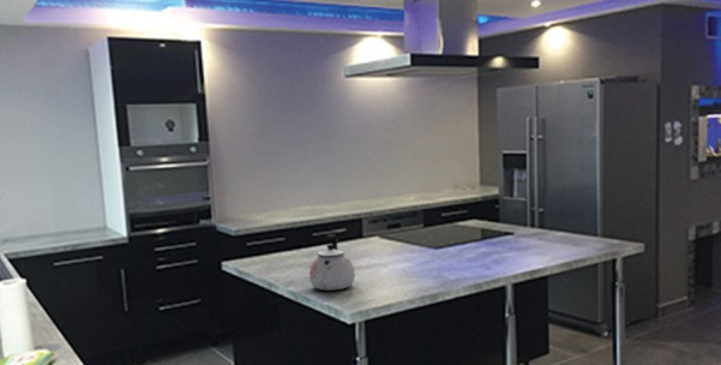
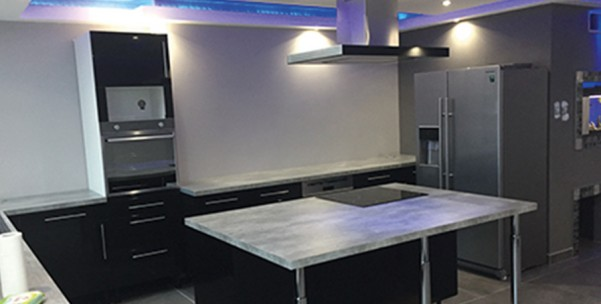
- kettle [308,233,356,292]
